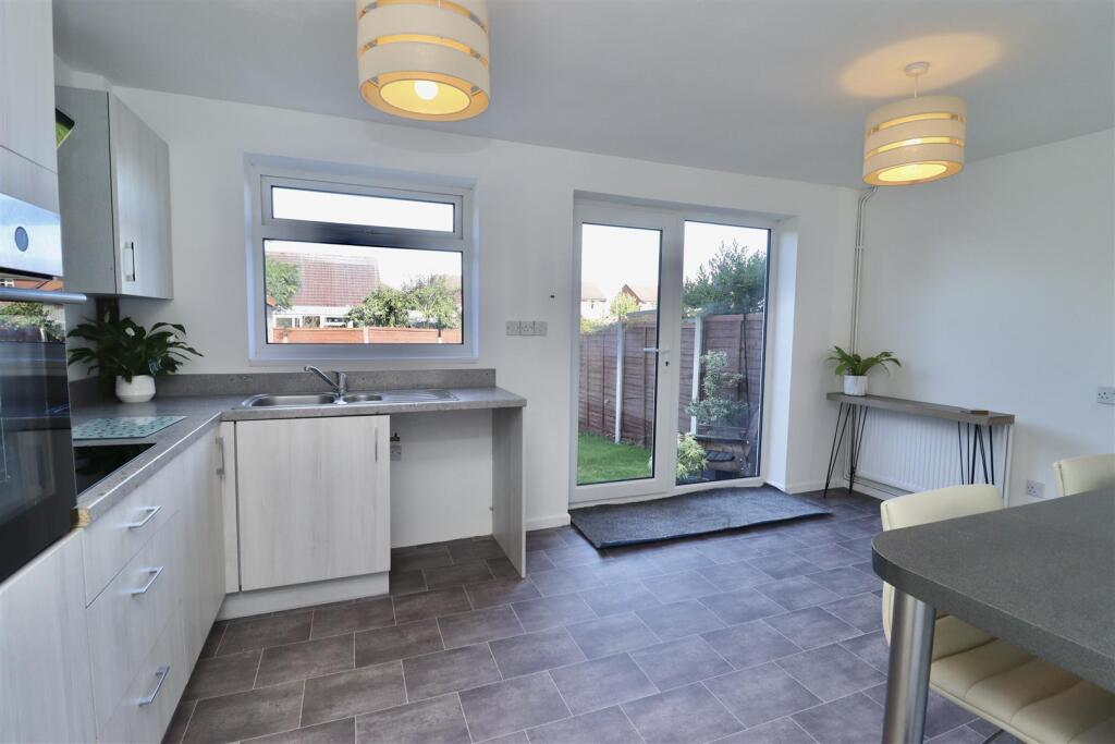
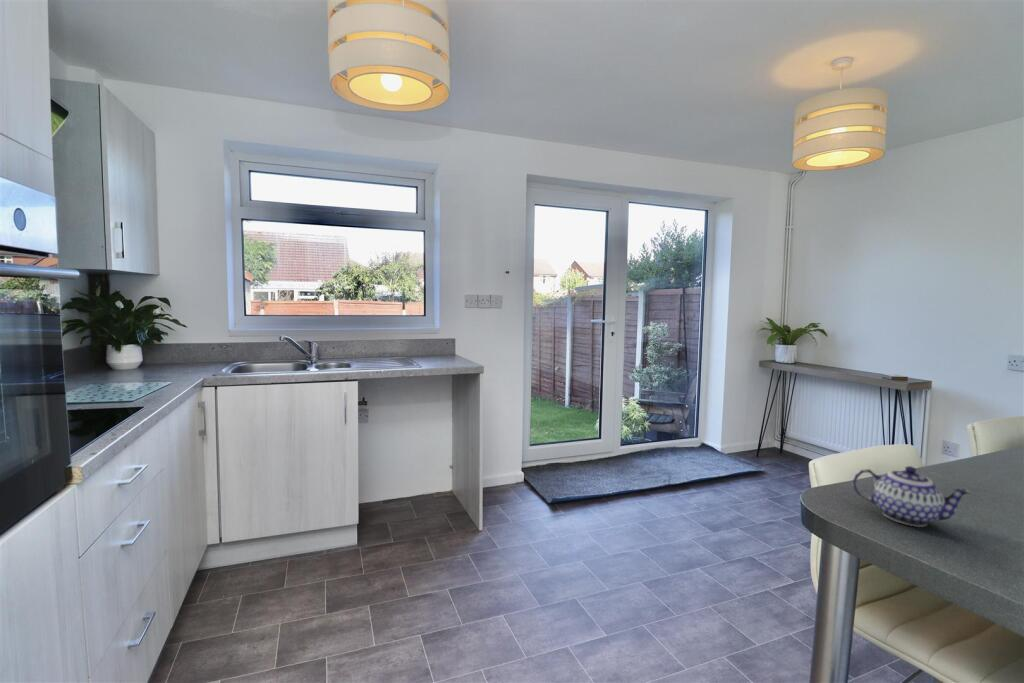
+ teapot [852,465,972,528]
